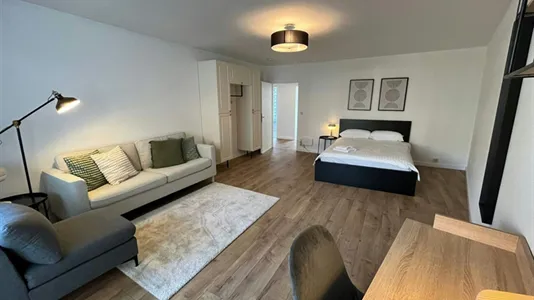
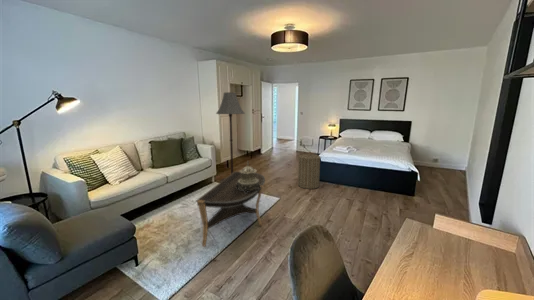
+ decorative urn [236,159,261,193]
+ floor lamp [215,91,246,183]
+ coffee table [195,170,266,248]
+ laundry hamper [297,150,321,190]
